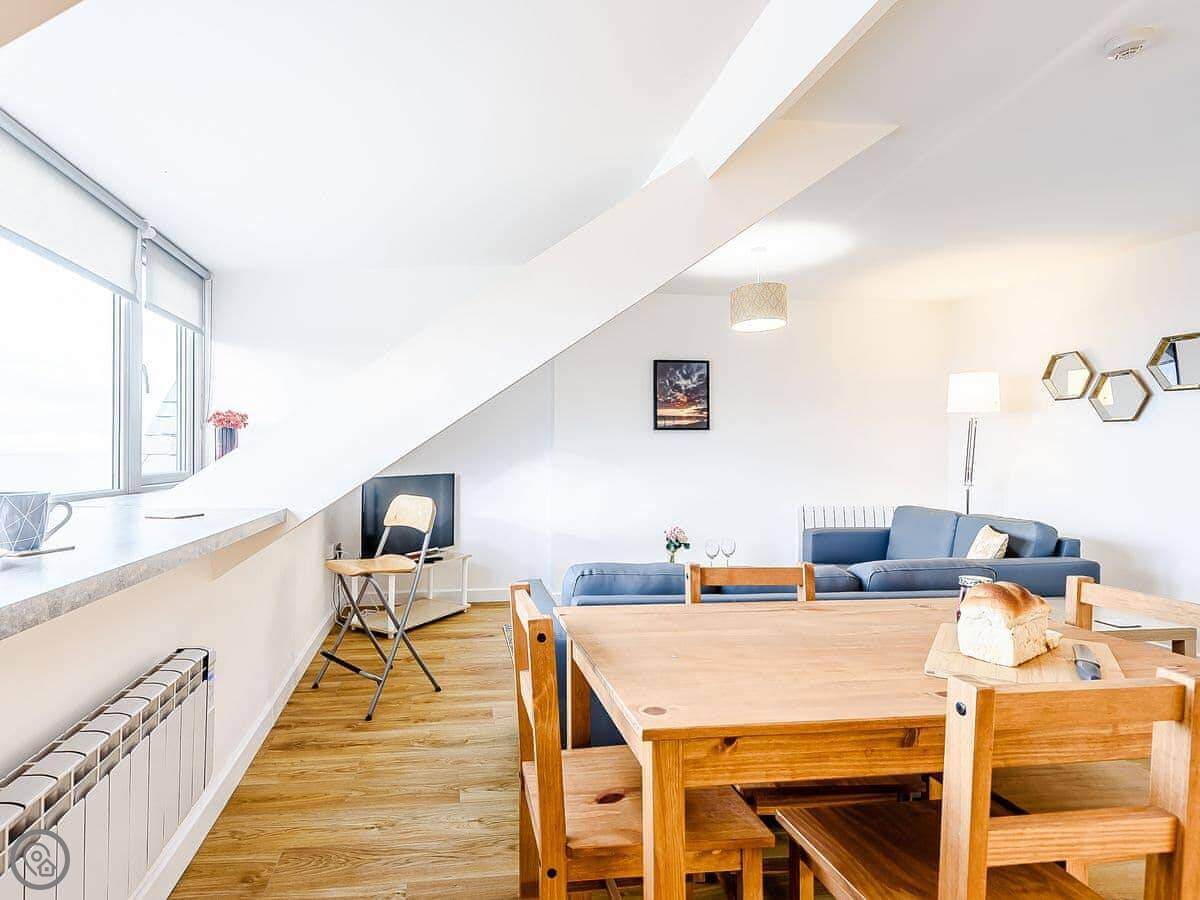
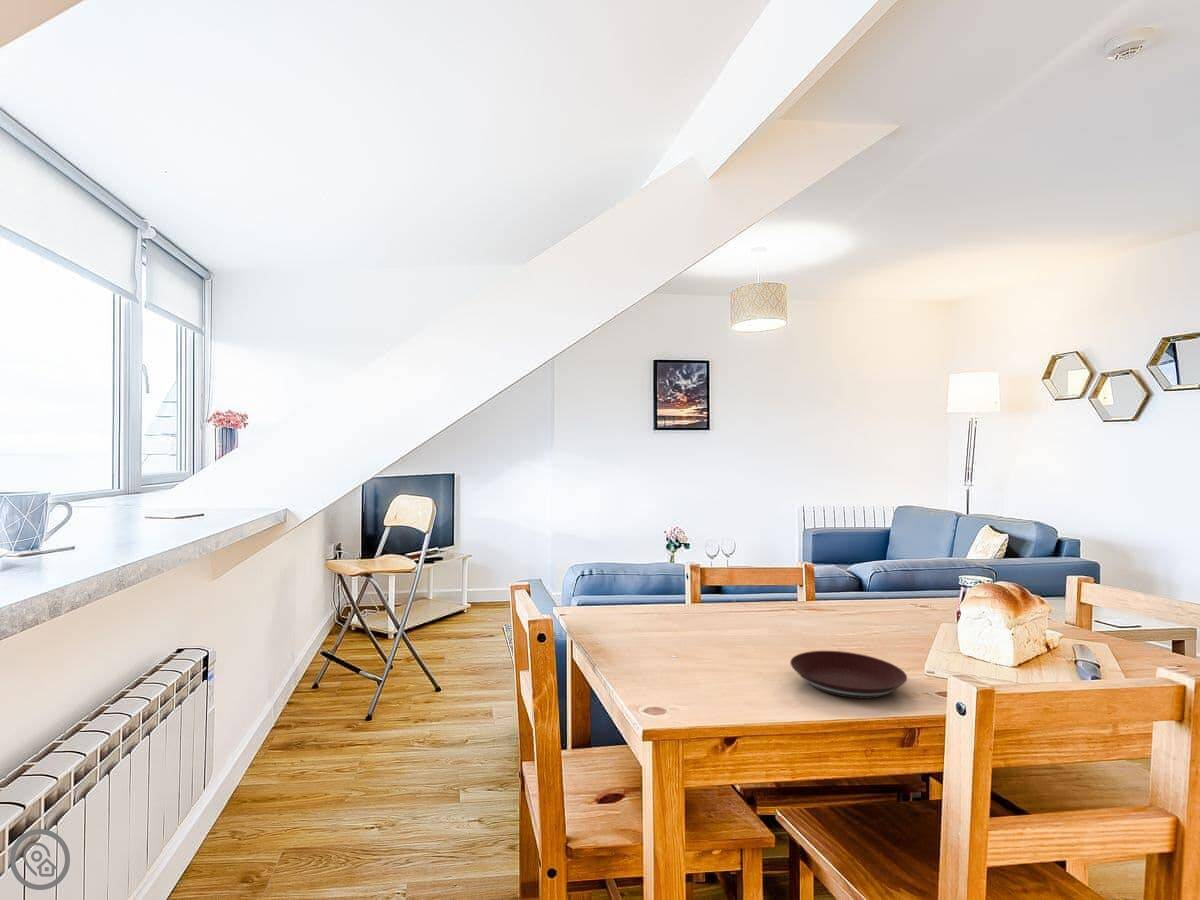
+ plate [789,650,908,700]
